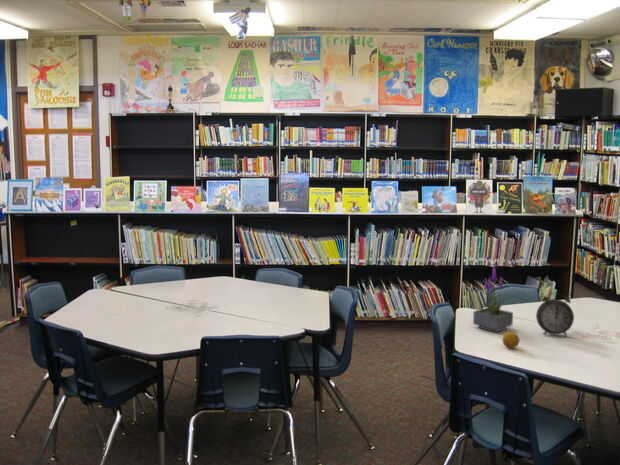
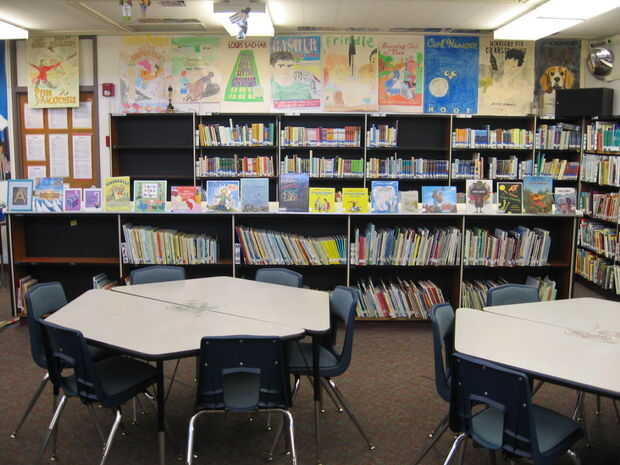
- fruit [501,331,521,349]
- potted plant [472,265,514,333]
- alarm clock [535,292,575,338]
